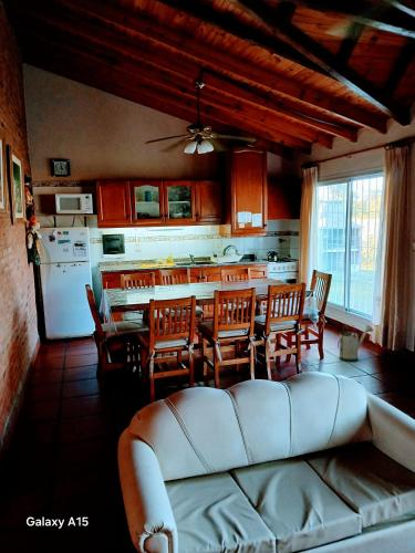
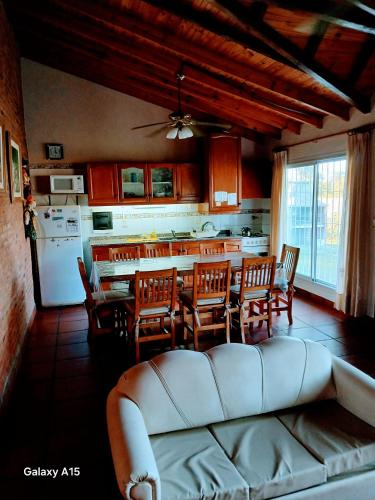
- watering can [336,323,374,363]
